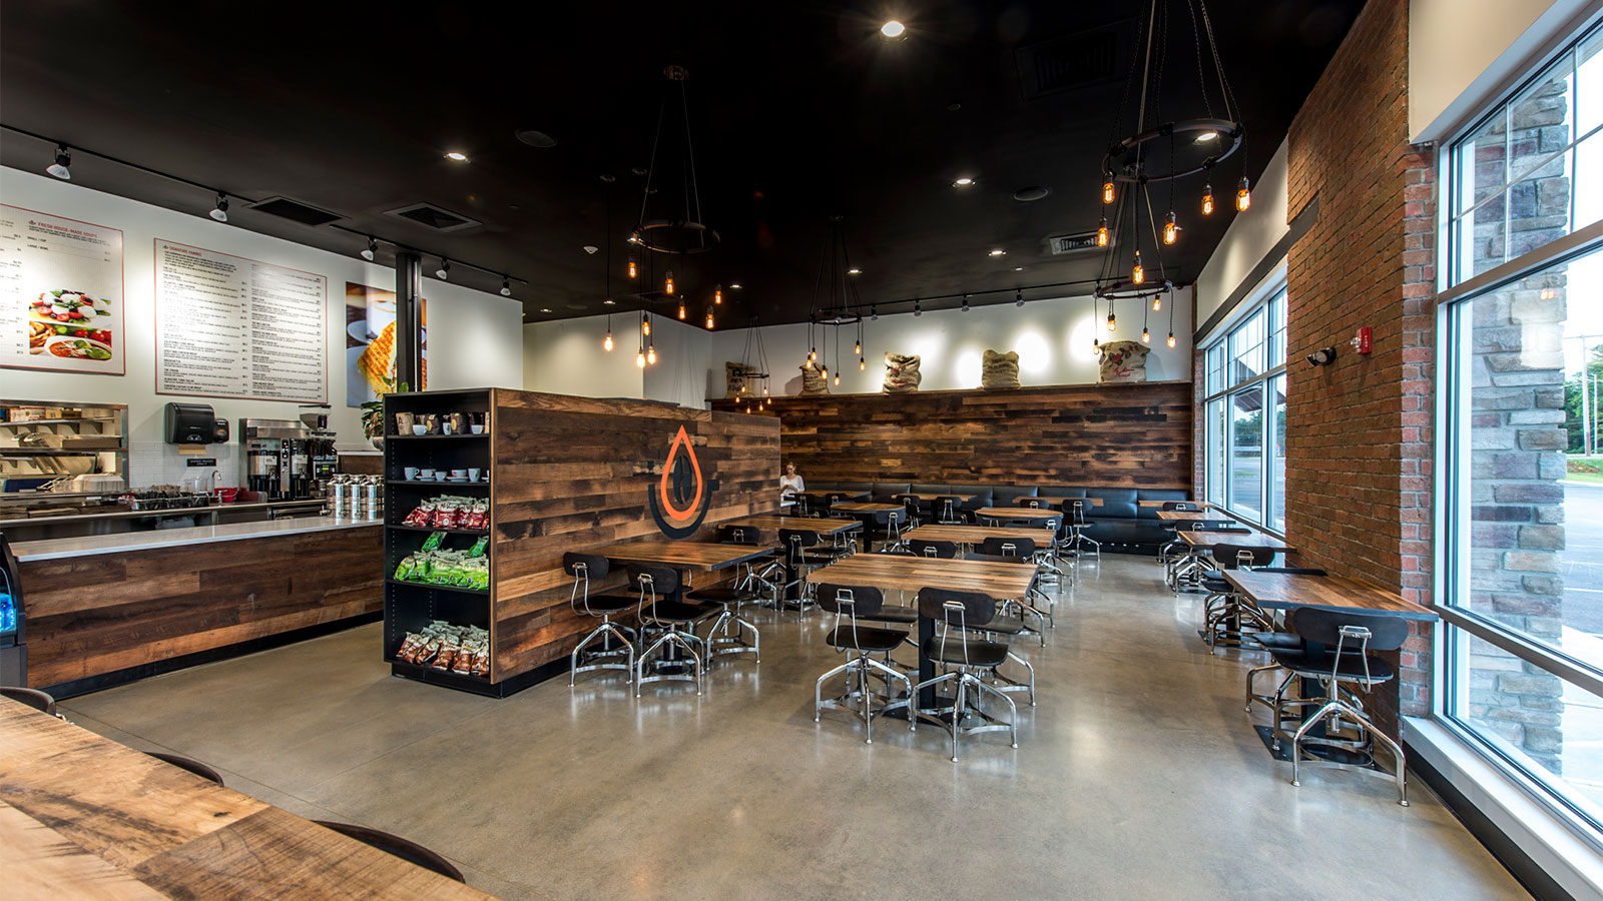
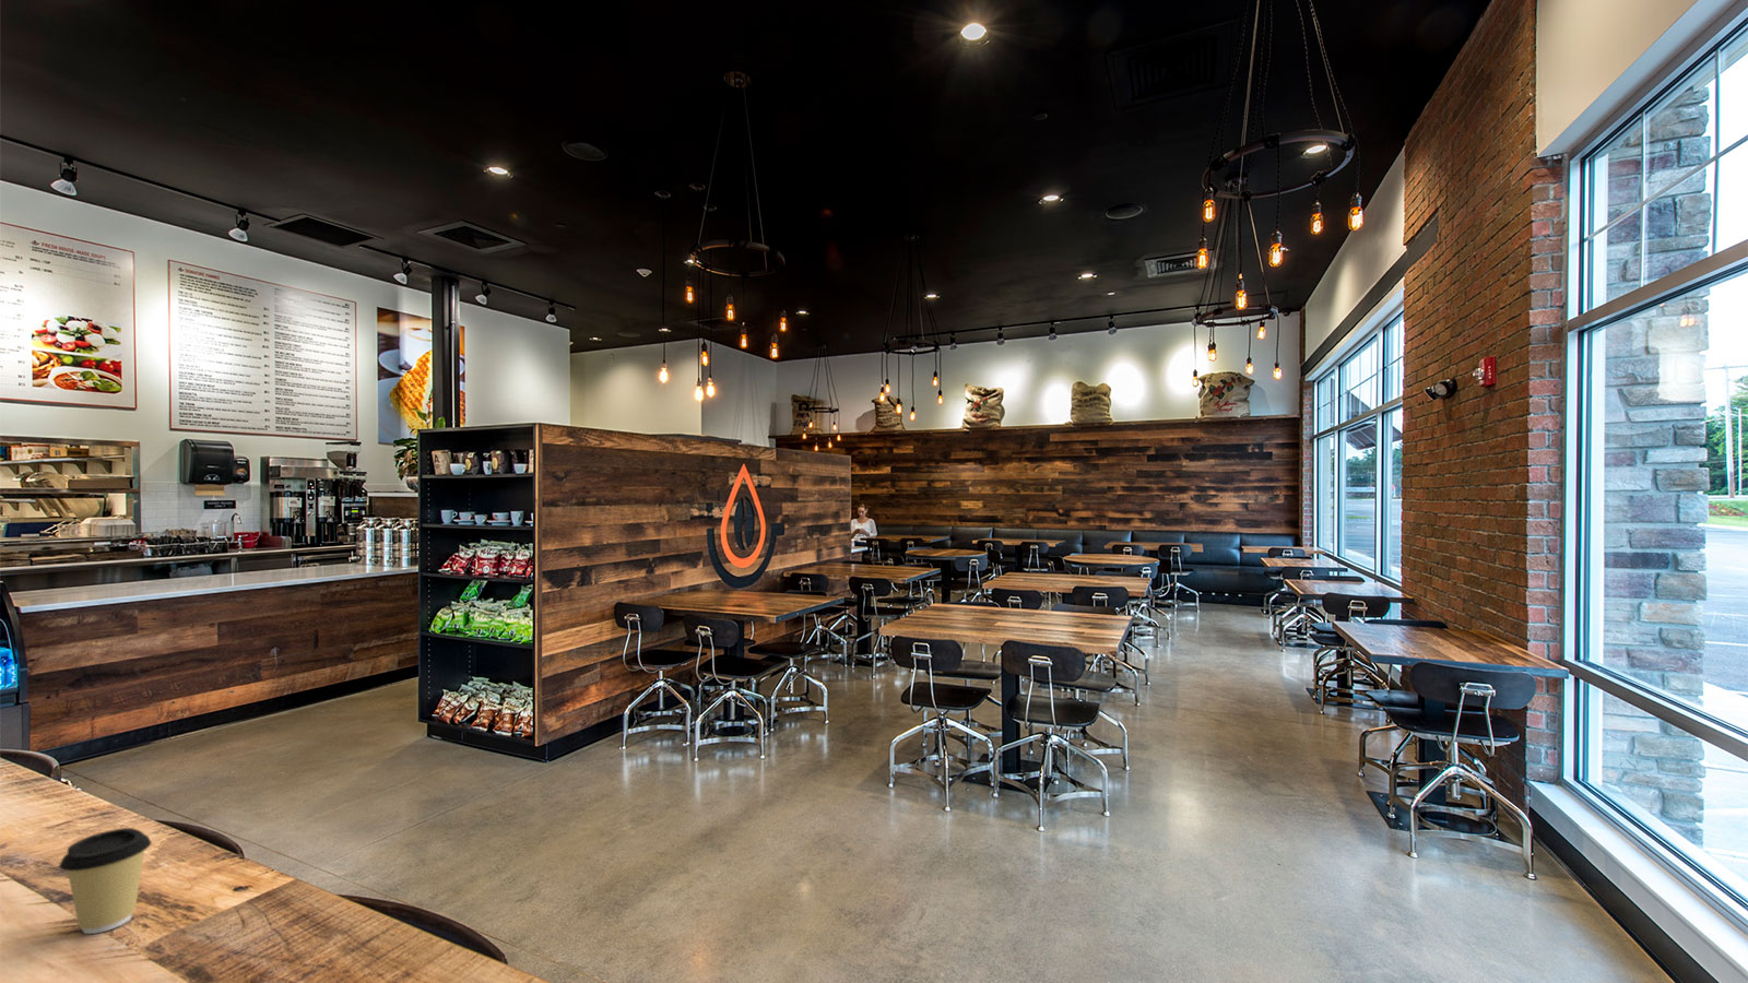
+ coffee cup [58,827,152,935]
